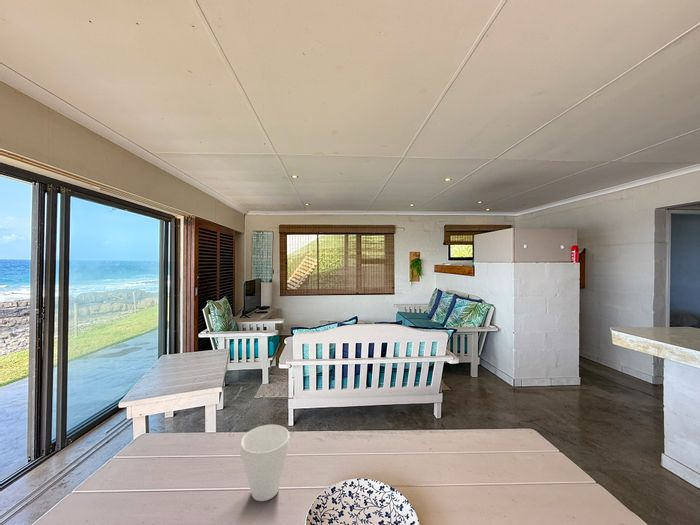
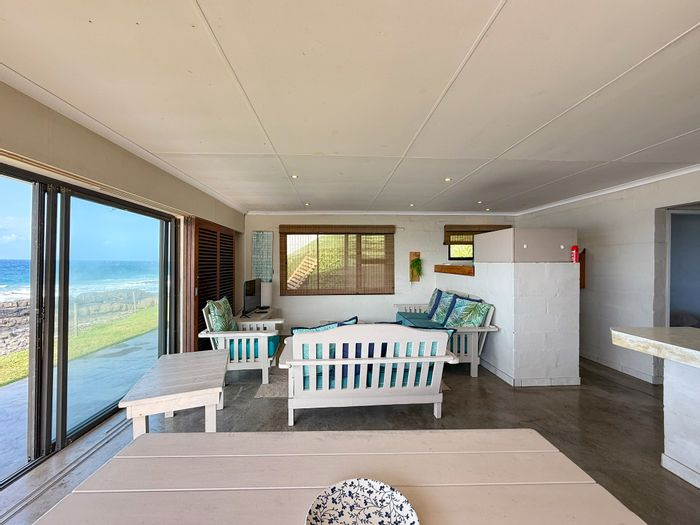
- cup [240,424,291,502]
